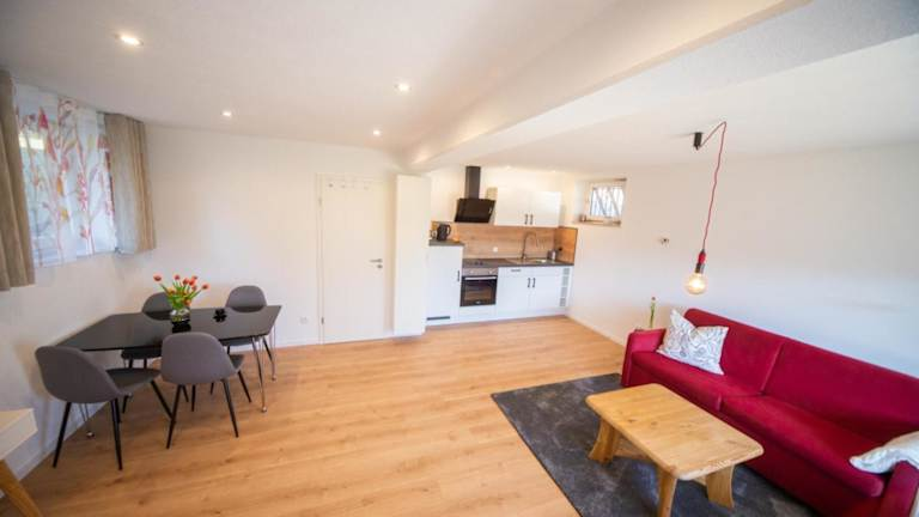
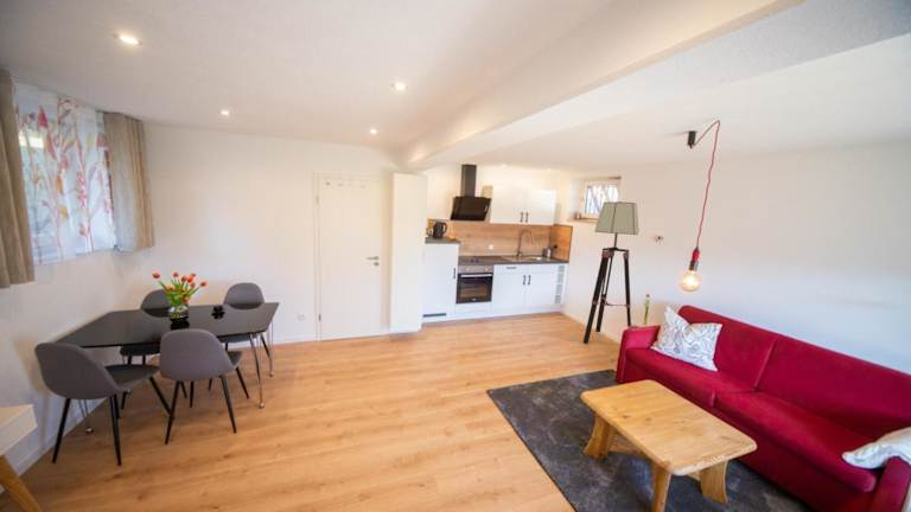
+ floor lamp [582,200,639,345]
